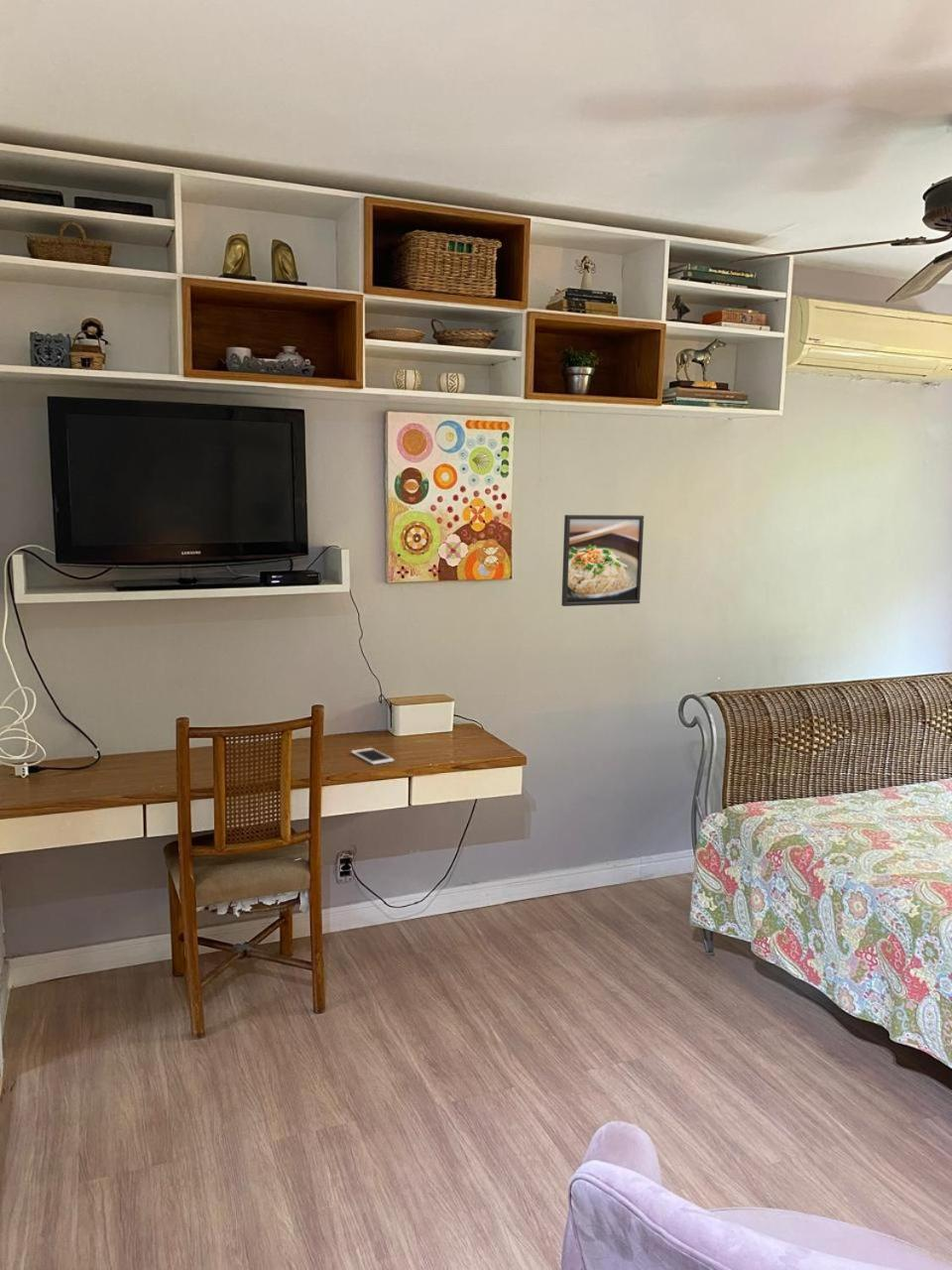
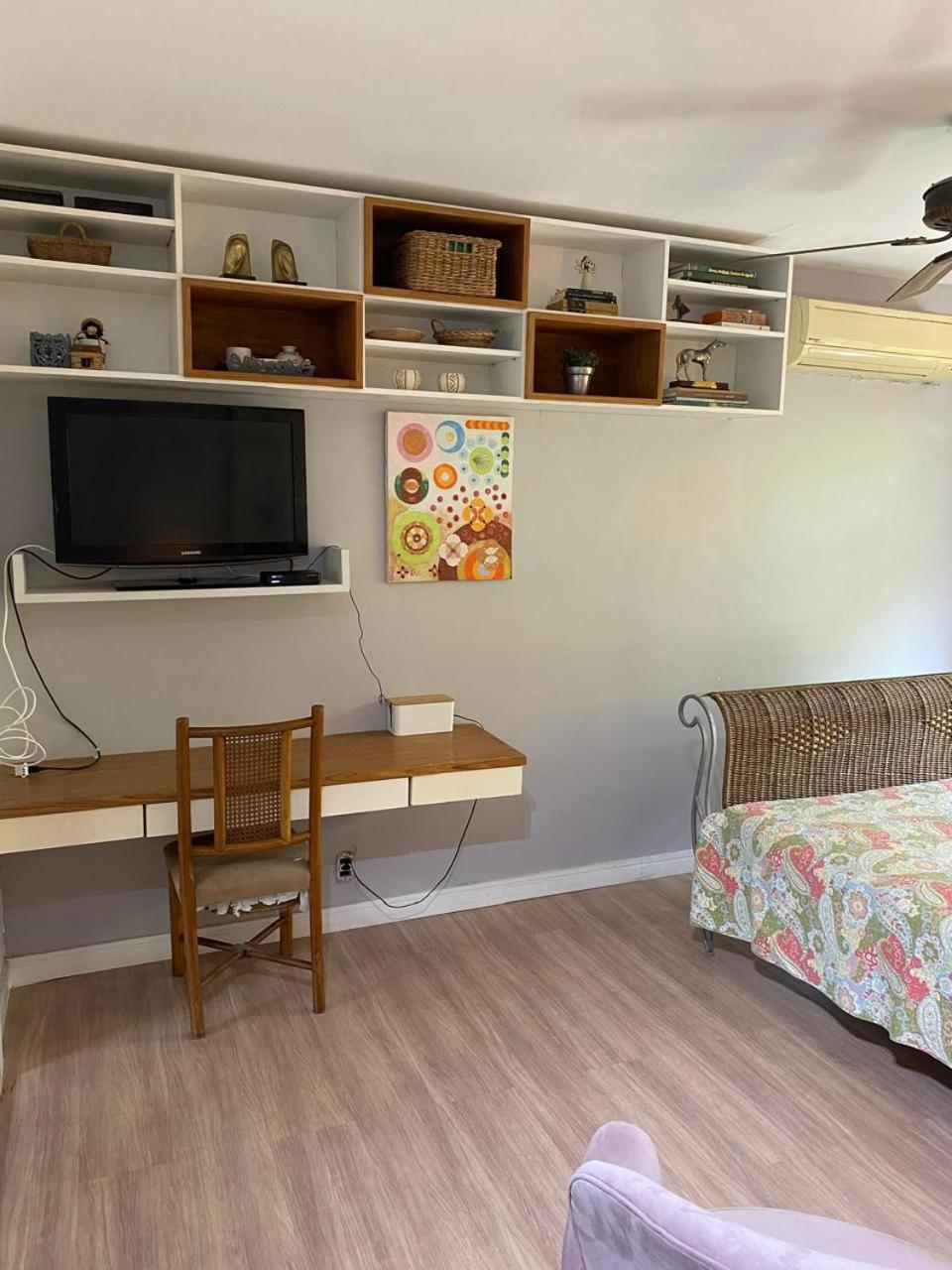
- cell phone [350,747,395,766]
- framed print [560,514,645,607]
